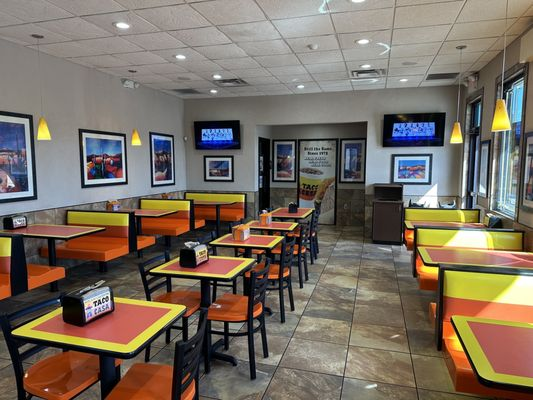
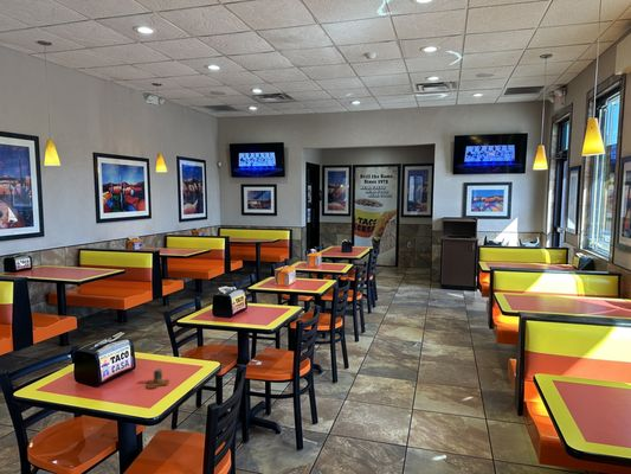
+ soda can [146,367,170,390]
